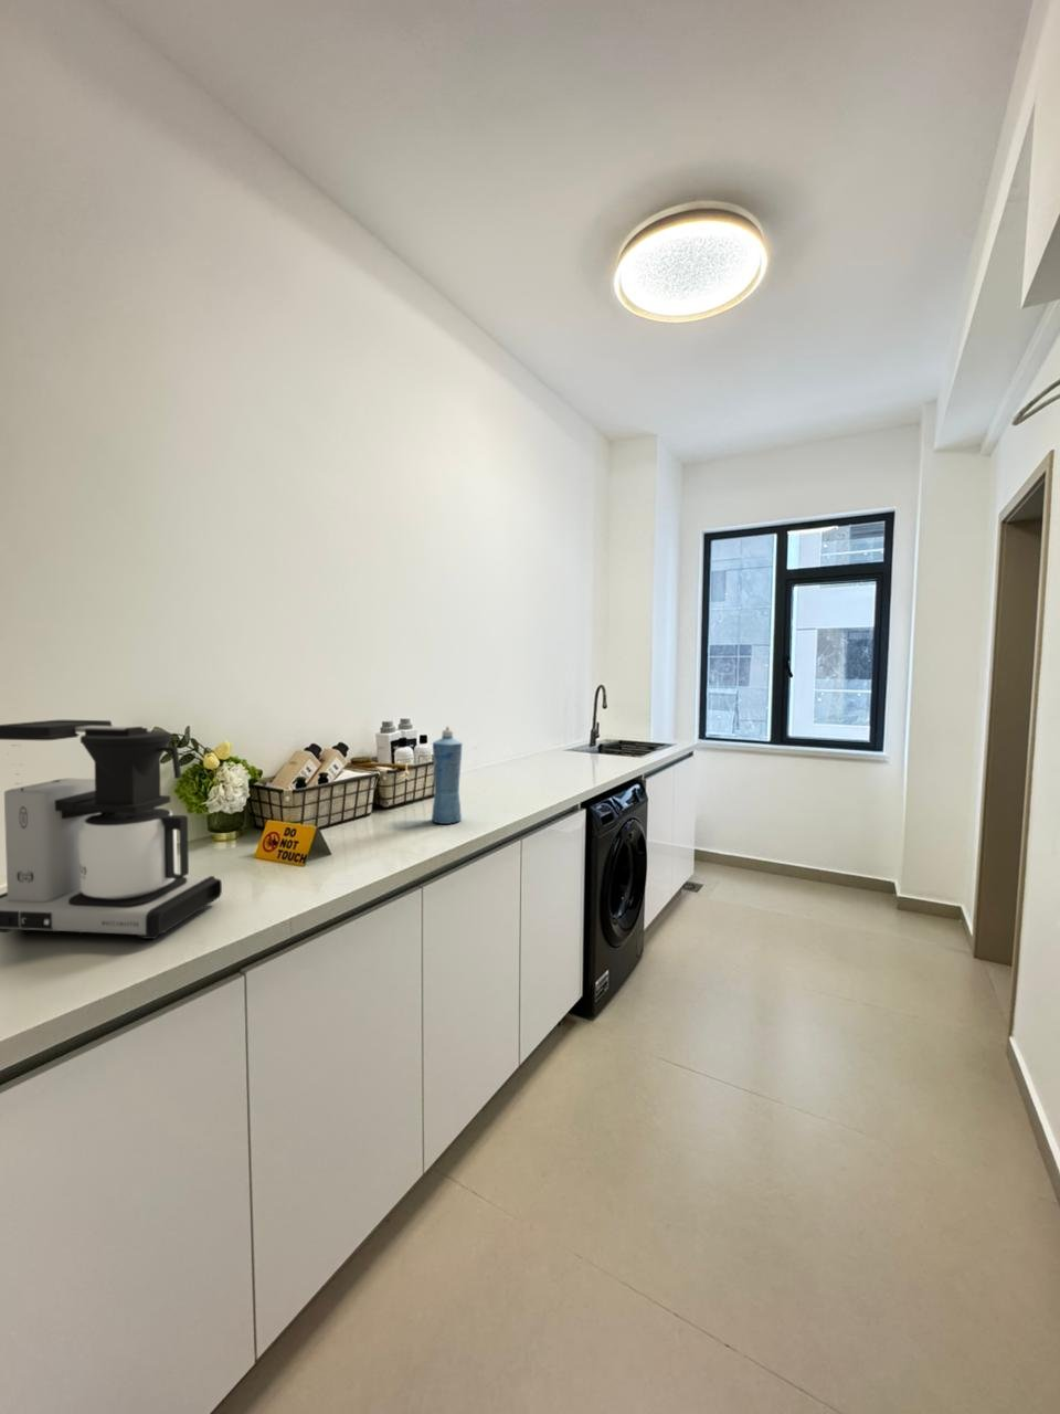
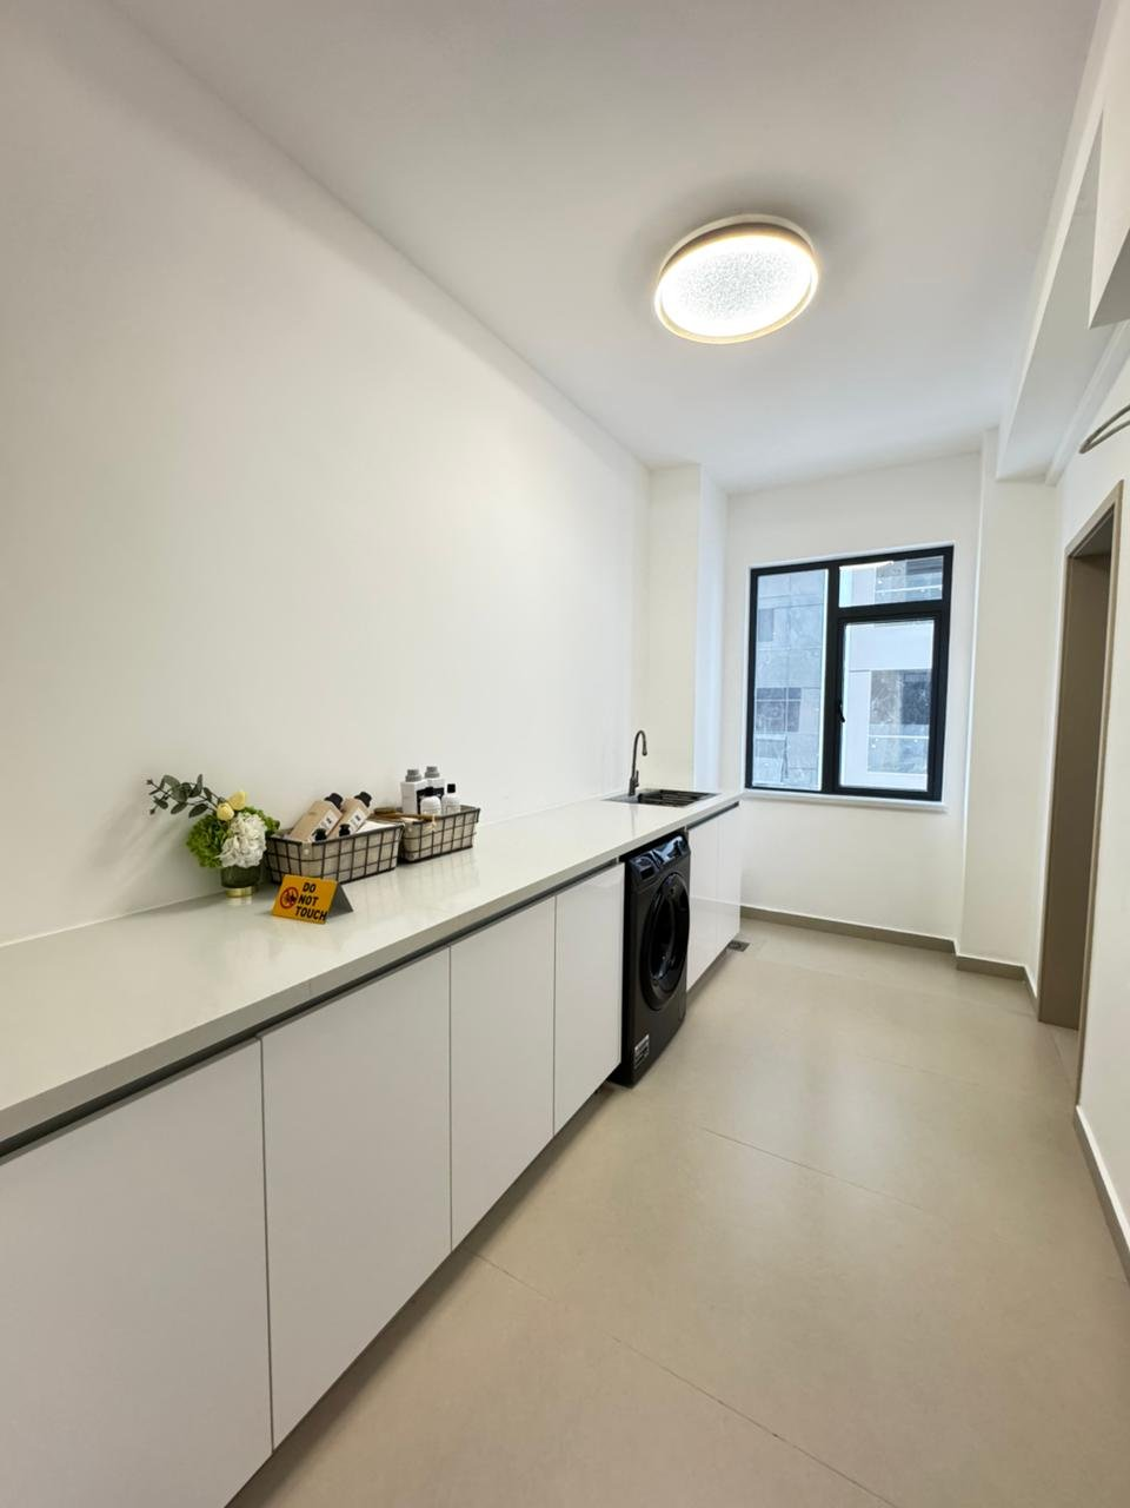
- coffee maker [0,719,223,940]
- squeeze bottle [431,725,463,825]
